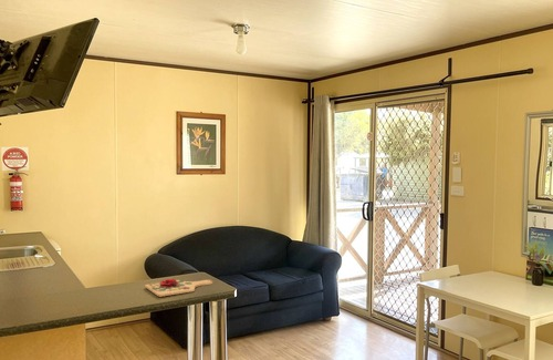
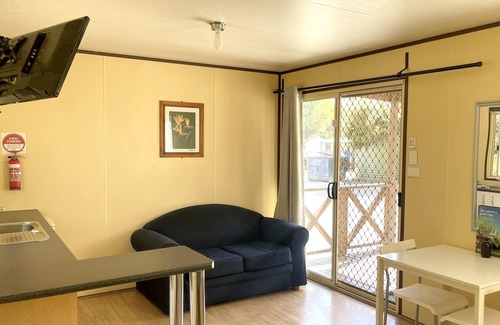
- cutting board [144,278,213,298]
